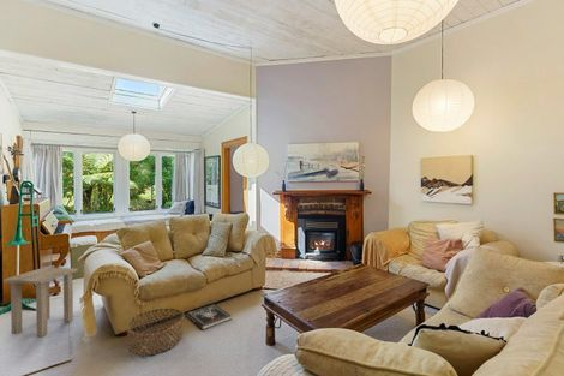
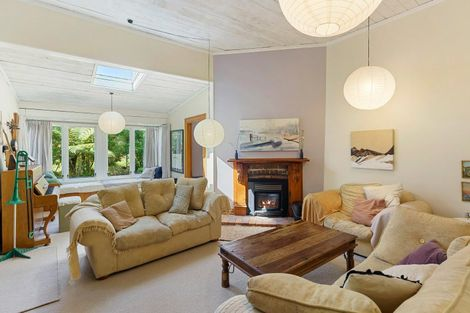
- book [185,303,233,330]
- side table [2,265,79,338]
- basket [126,306,185,357]
